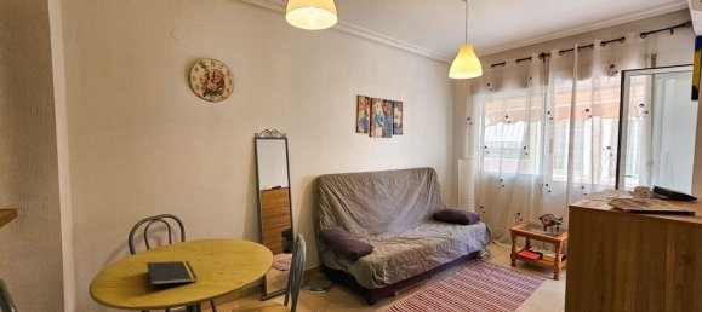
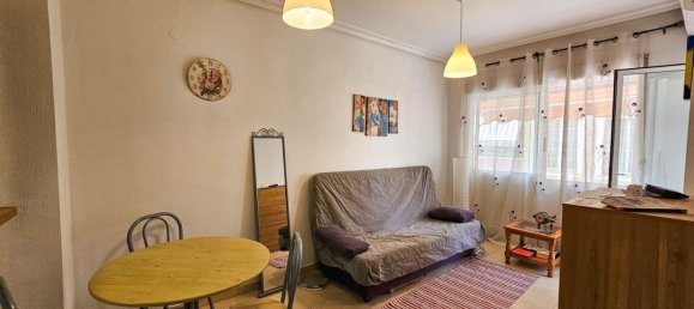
- notepad [145,260,199,294]
